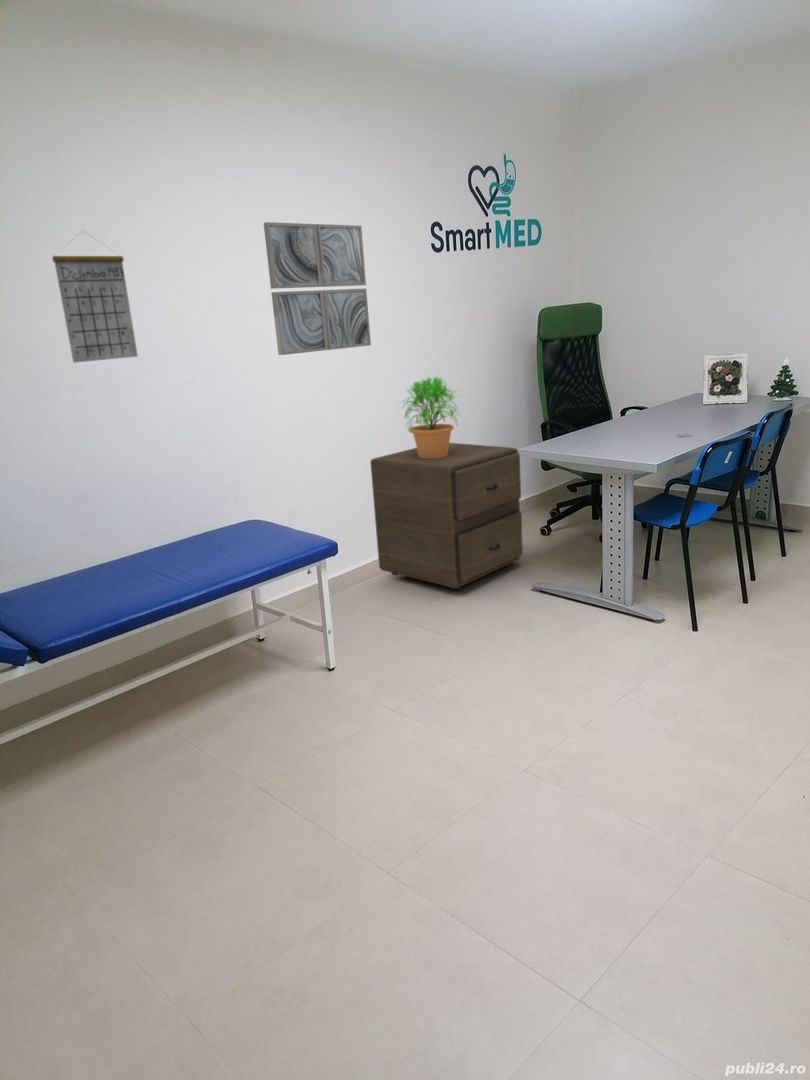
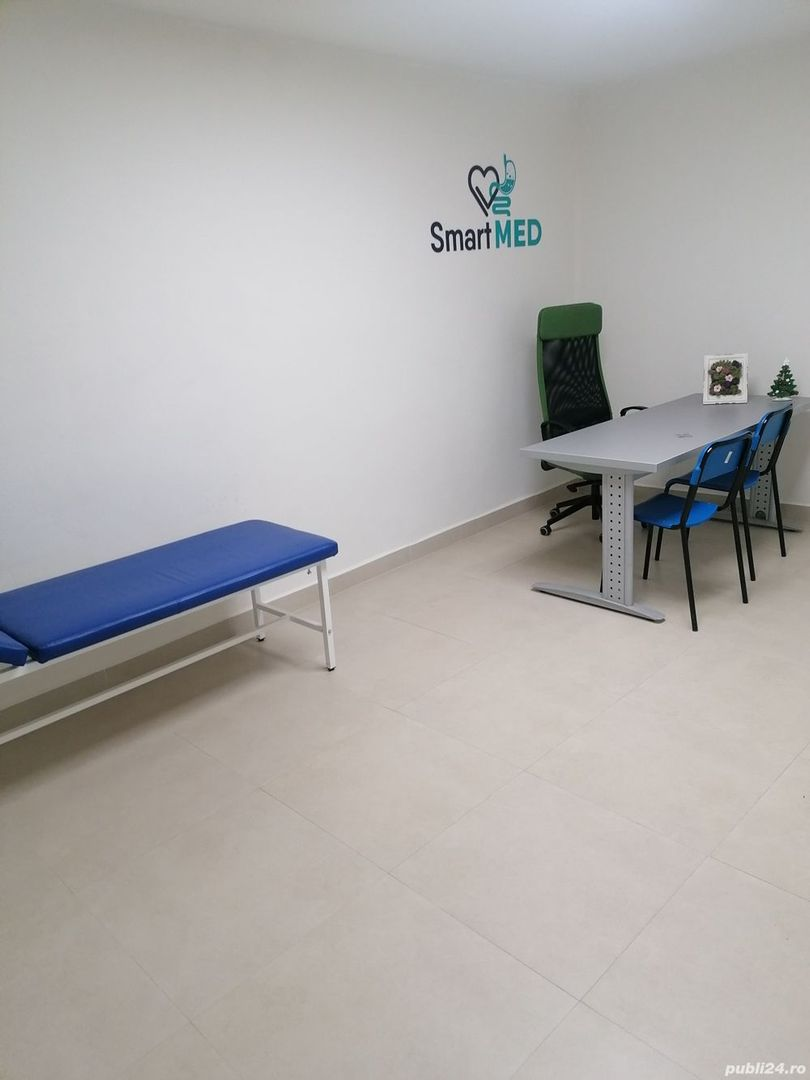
- filing cabinet [369,442,524,591]
- wall art [263,221,372,356]
- potted plant [397,375,462,458]
- calendar [51,230,139,364]
